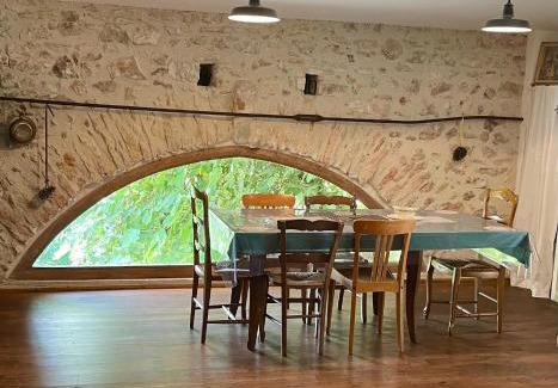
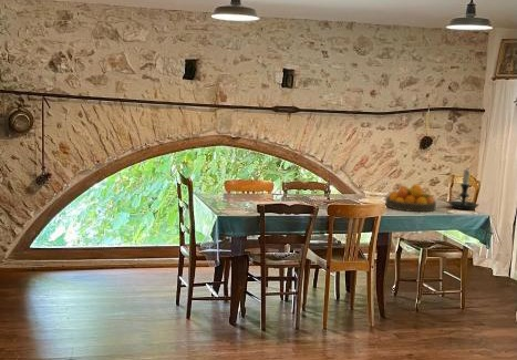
+ fruit bowl [384,183,437,213]
+ candle holder [448,168,479,210]
